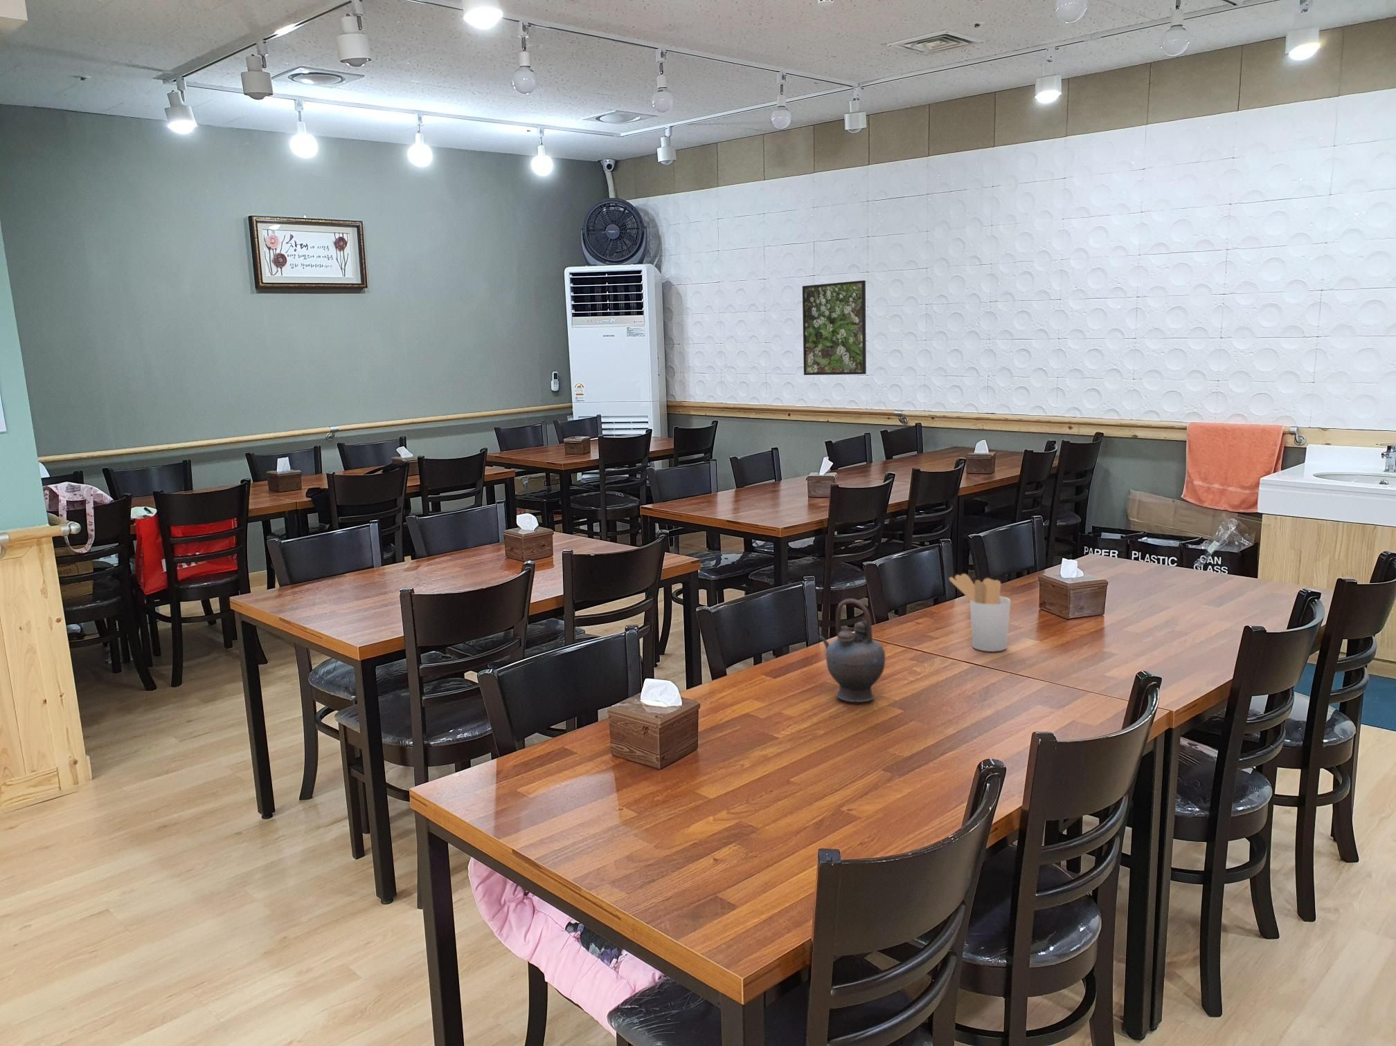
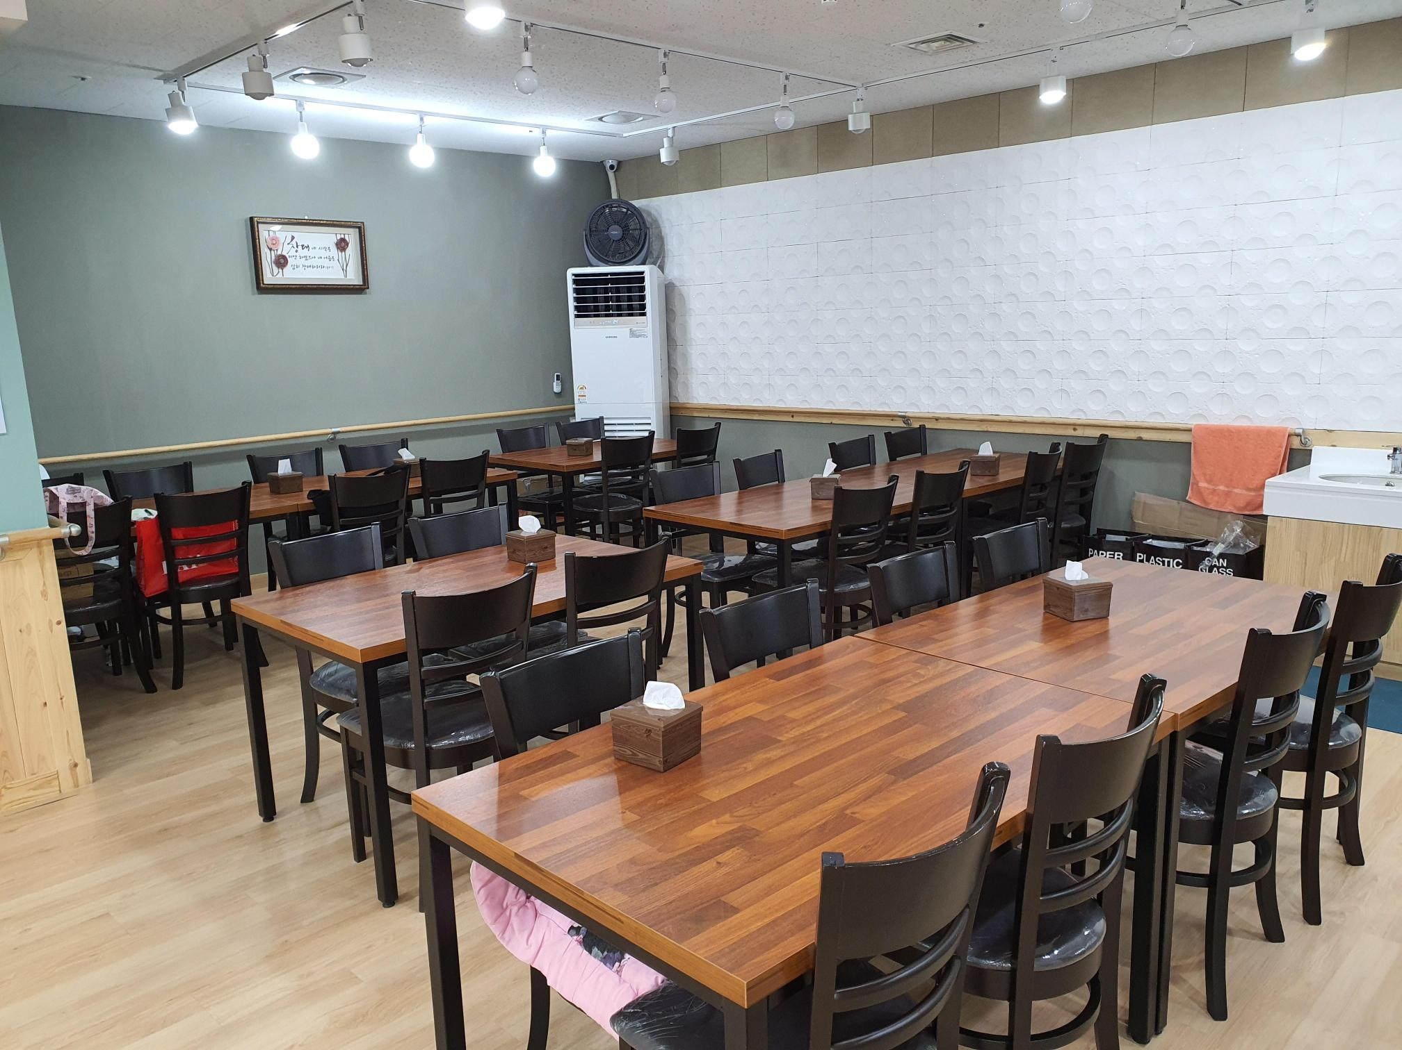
- utensil holder [949,572,1011,653]
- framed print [801,279,867,376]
- teapot [817,599,886,703]
